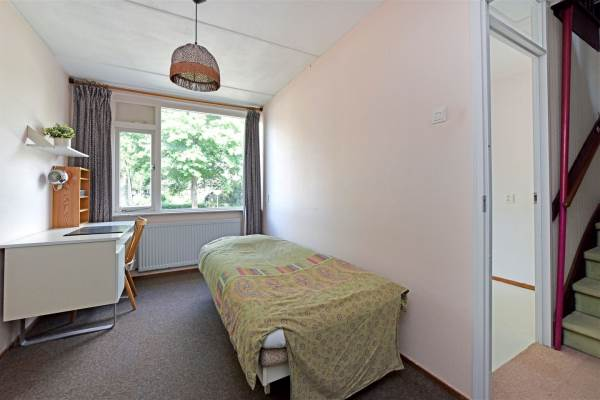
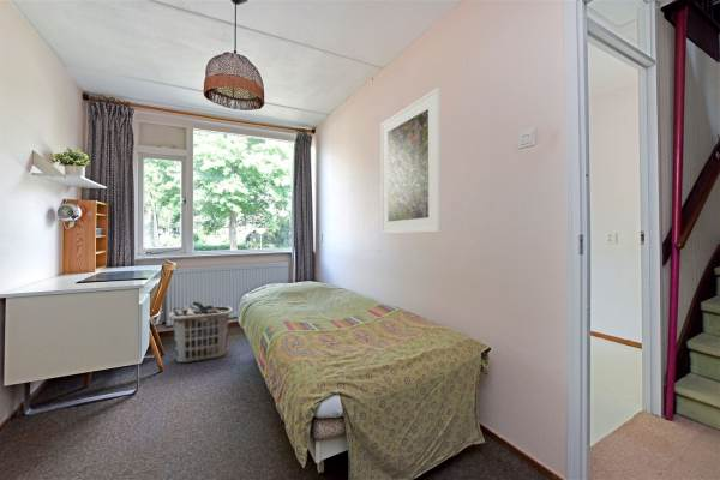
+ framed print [379,86,442,235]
+ clothes hamper [168,301,234,364]
